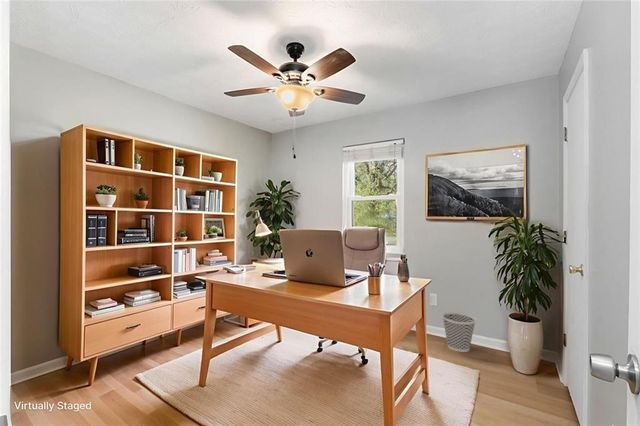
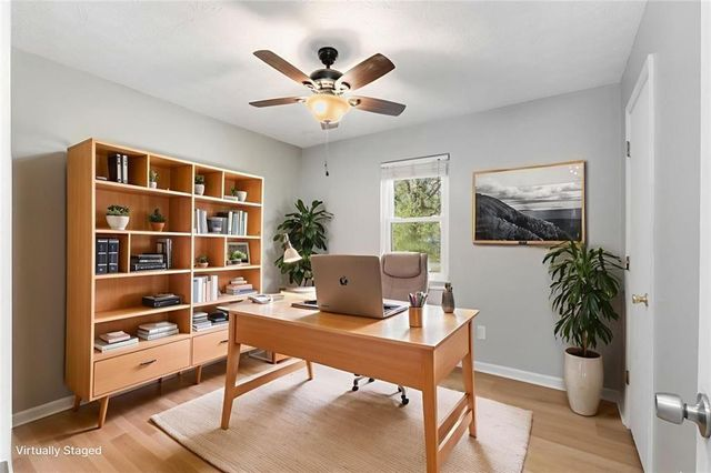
- wastebasket [441,311,477,353]
